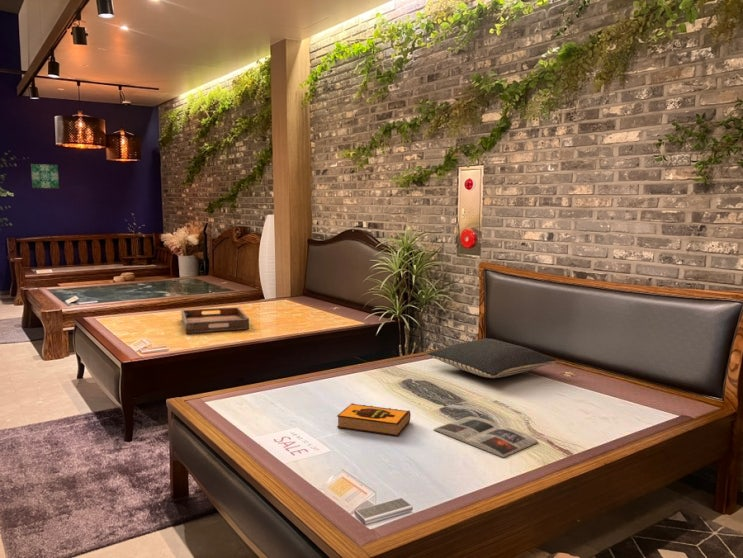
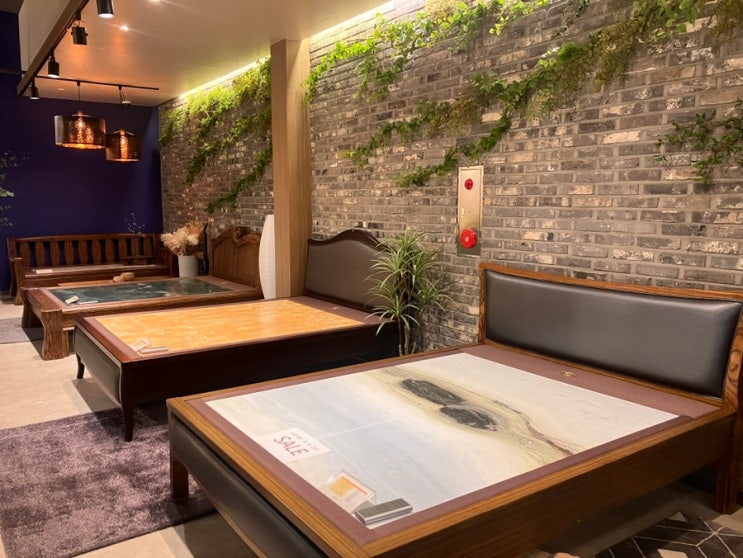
- magazine [432,415,539,459]
- pillow [426,338,557,379]
- serving tray [180,306,250,334]
- hardback book [336,402,412,437]
- wall art [30,163,60,189]
